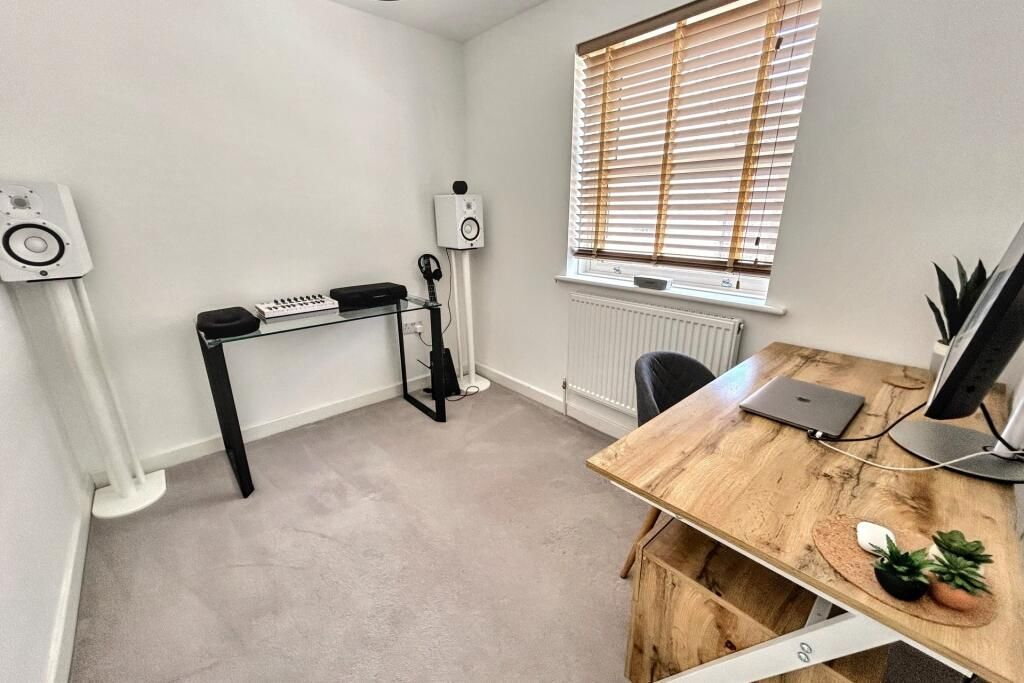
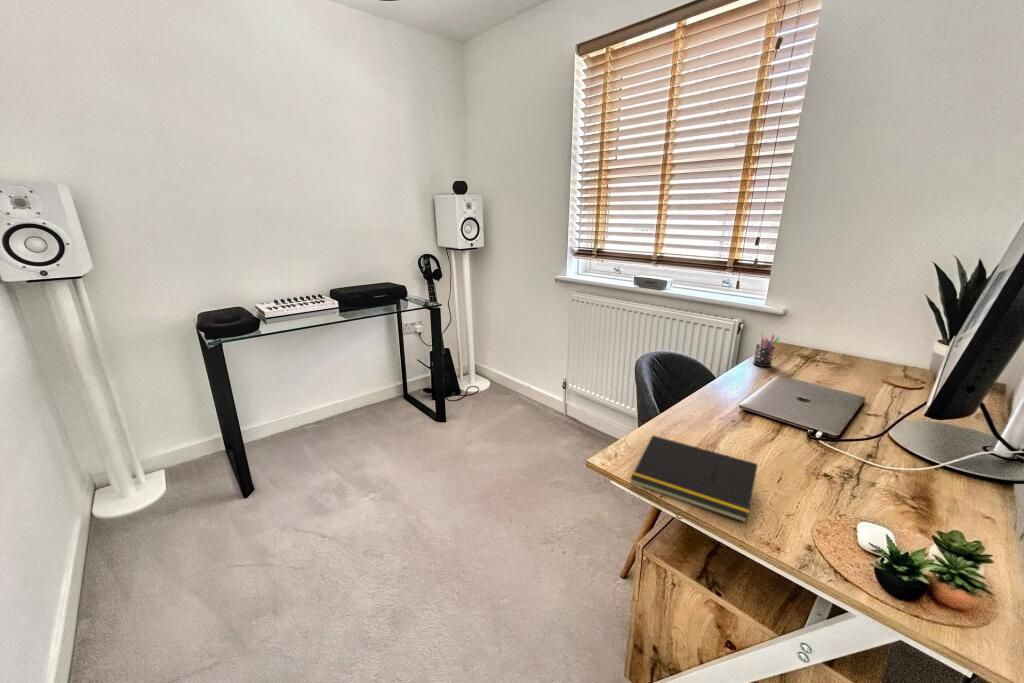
+ pen holder [752,332,780,368]
+ notepad [629,434,759,524]
